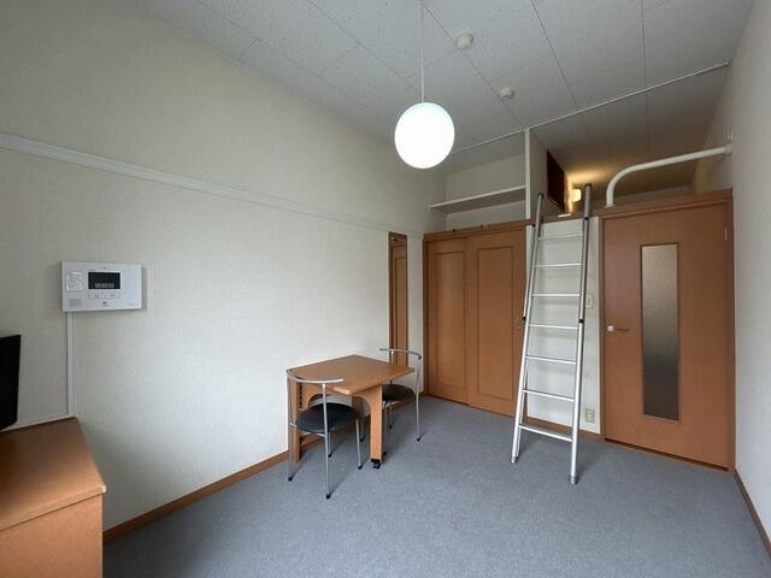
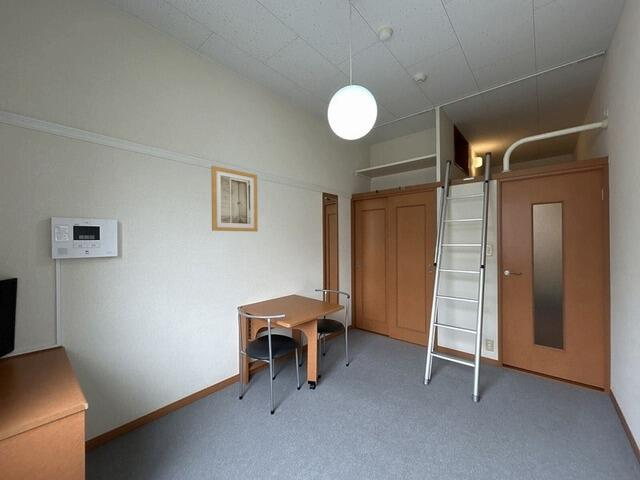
+ wall art [210,165,259,233]
